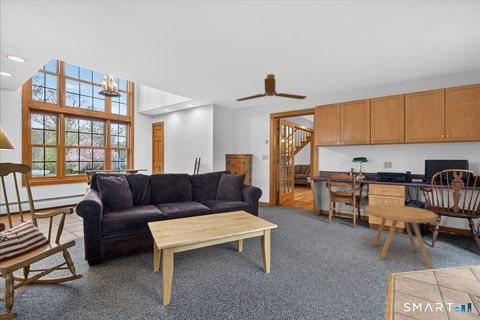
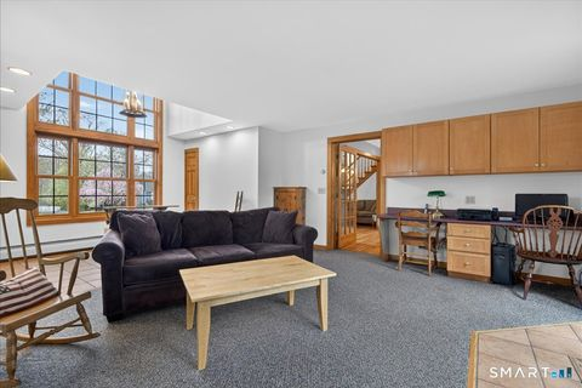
- ceiling fan [235,73,307,102]
- side table [364,203,438,269]
